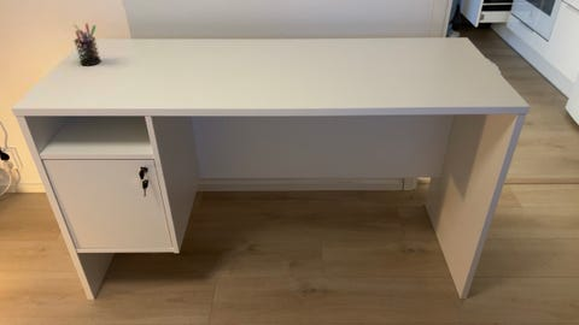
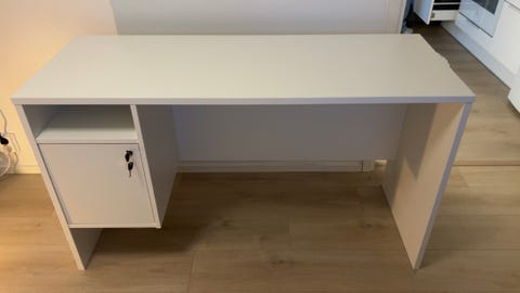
- pen holder [72,23,103,66]
